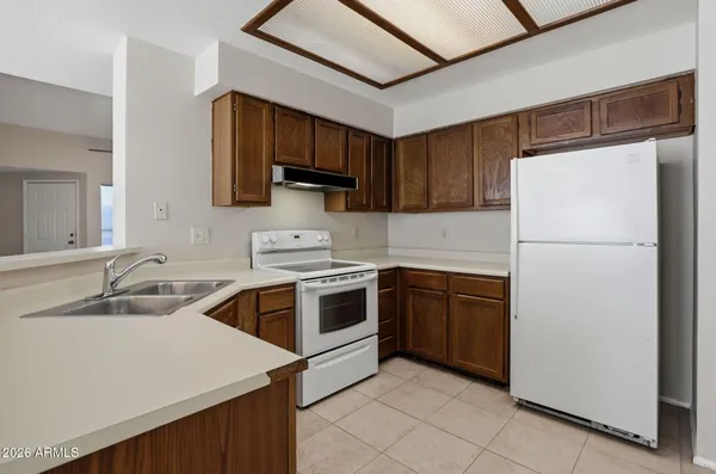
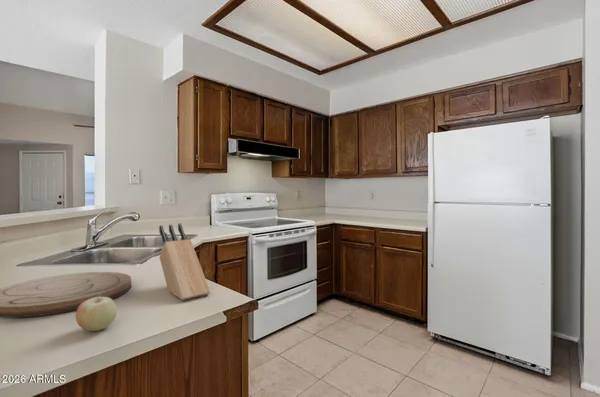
+ cutting board [0,271,132,319]
+ knife block [158,222,211,301]
+ fruit [75,293,118,332]
